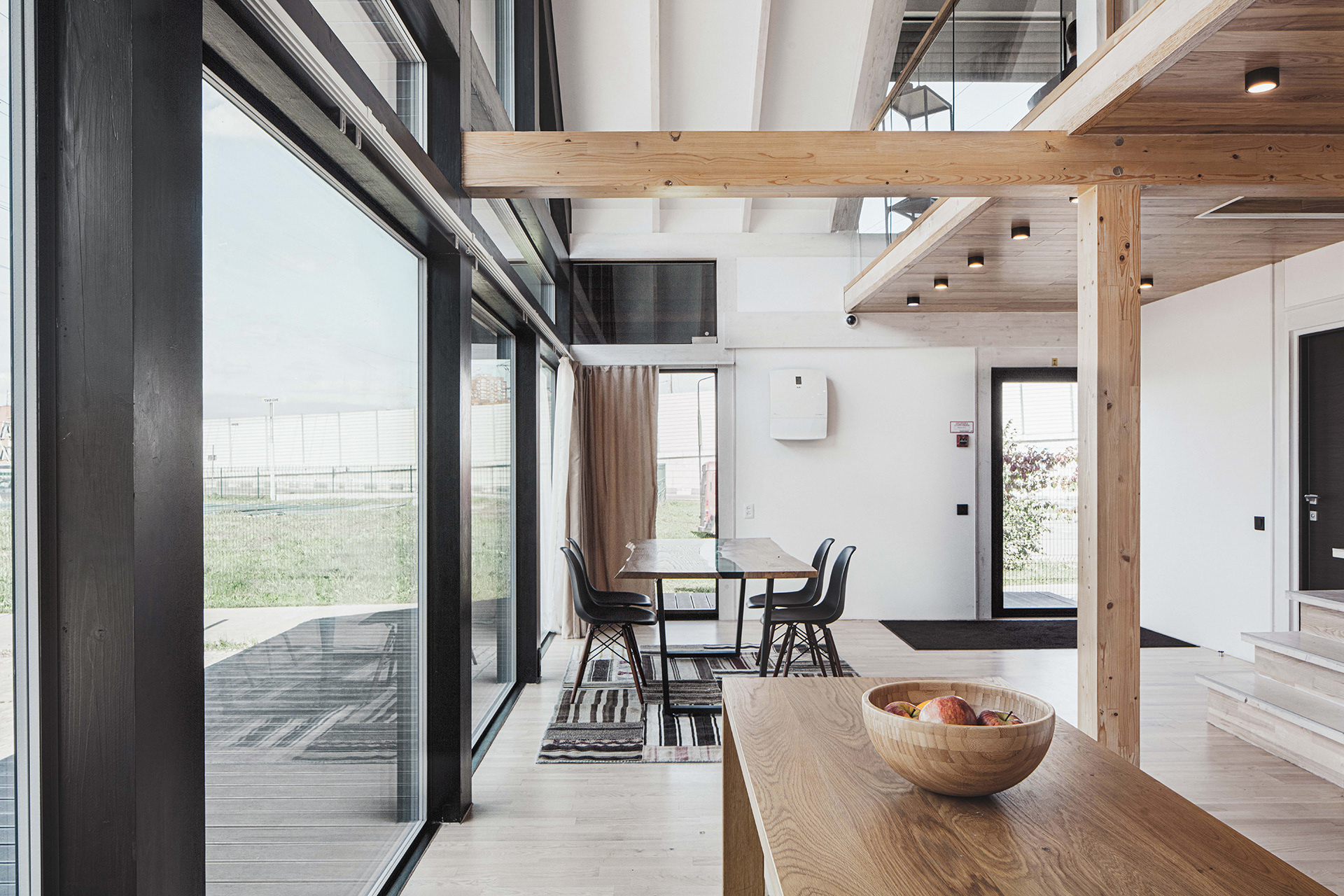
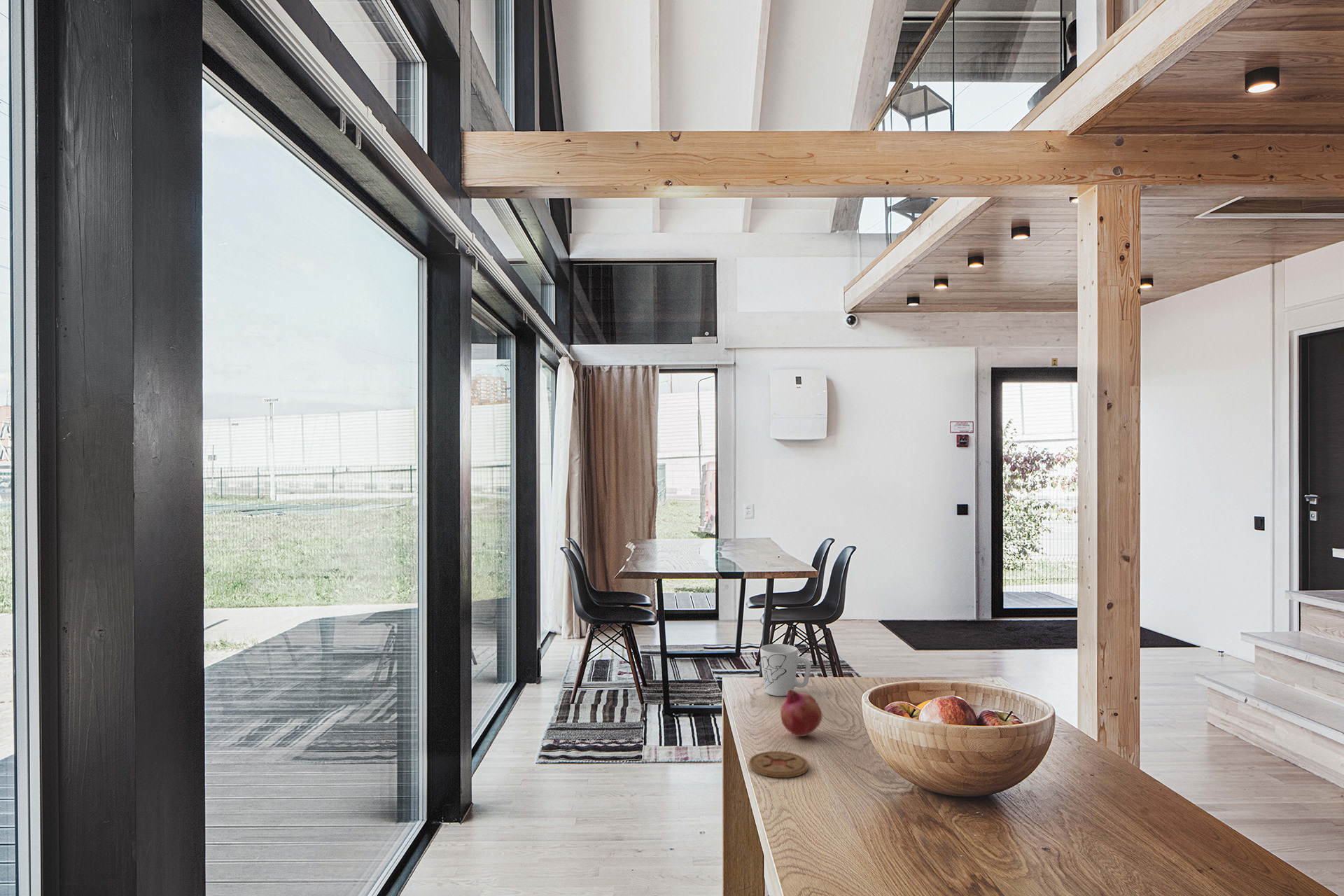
+ mug [759,643,812,696]
+ fruit [780,689,823,737]
+ coaster [748,750,809,778]
